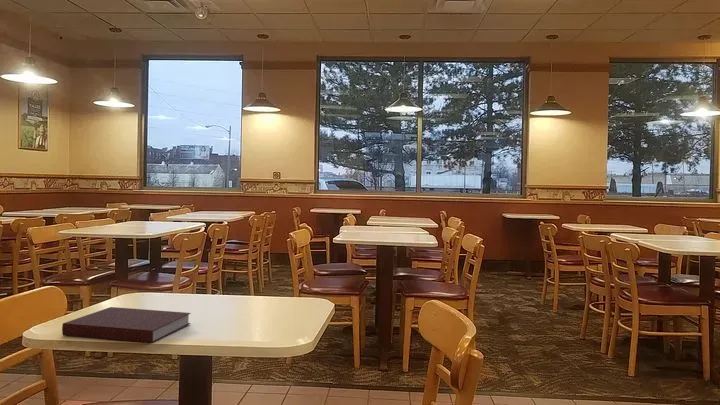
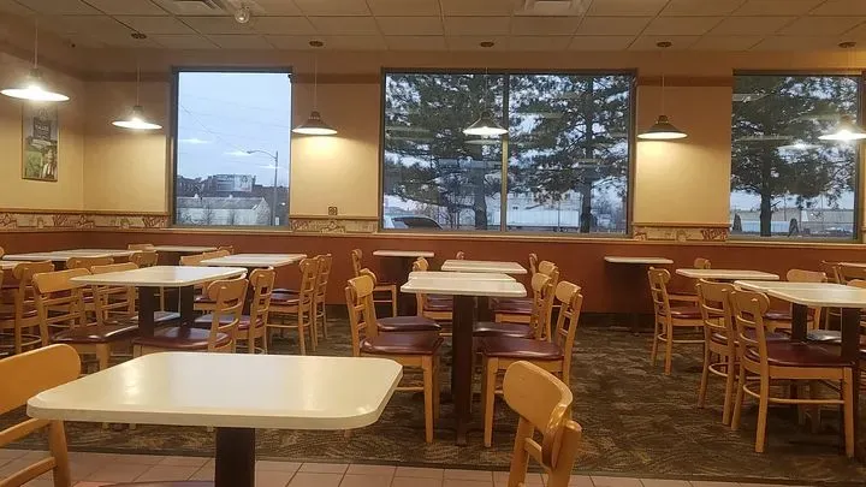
- notebook [61,306,192,344]
